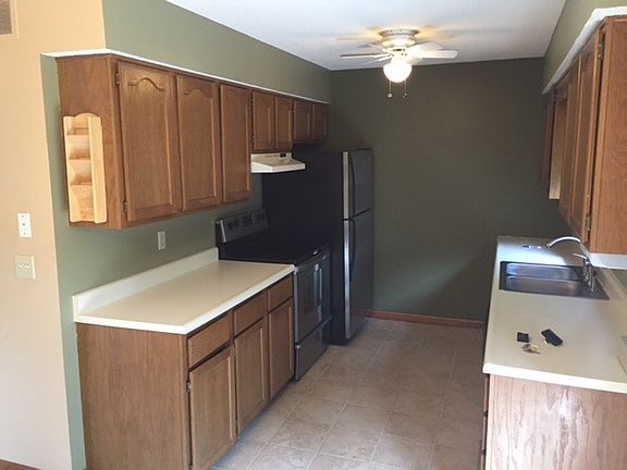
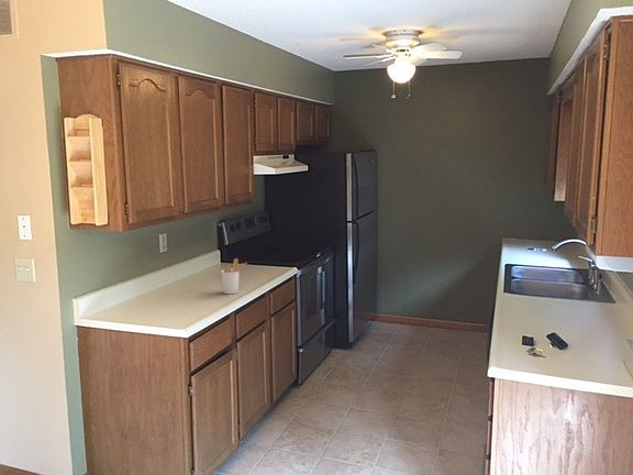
+ utensil holder [220,257,248,295]
